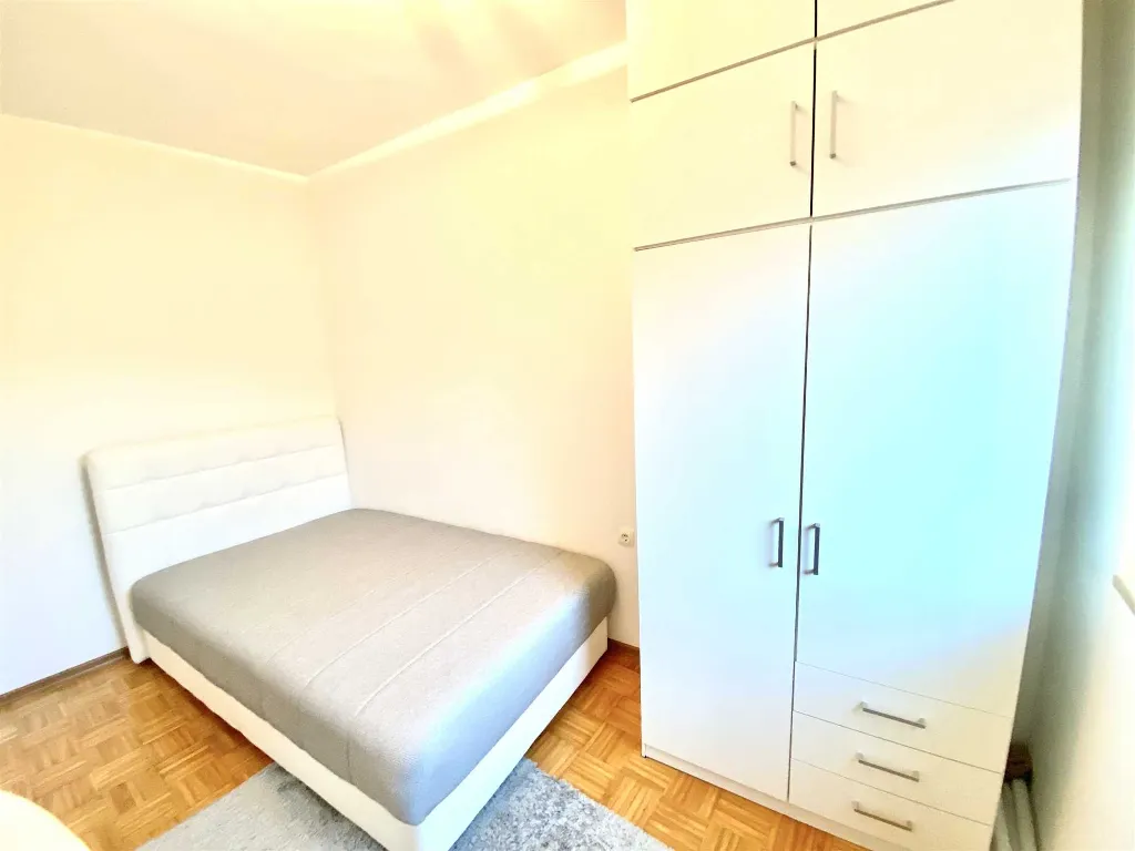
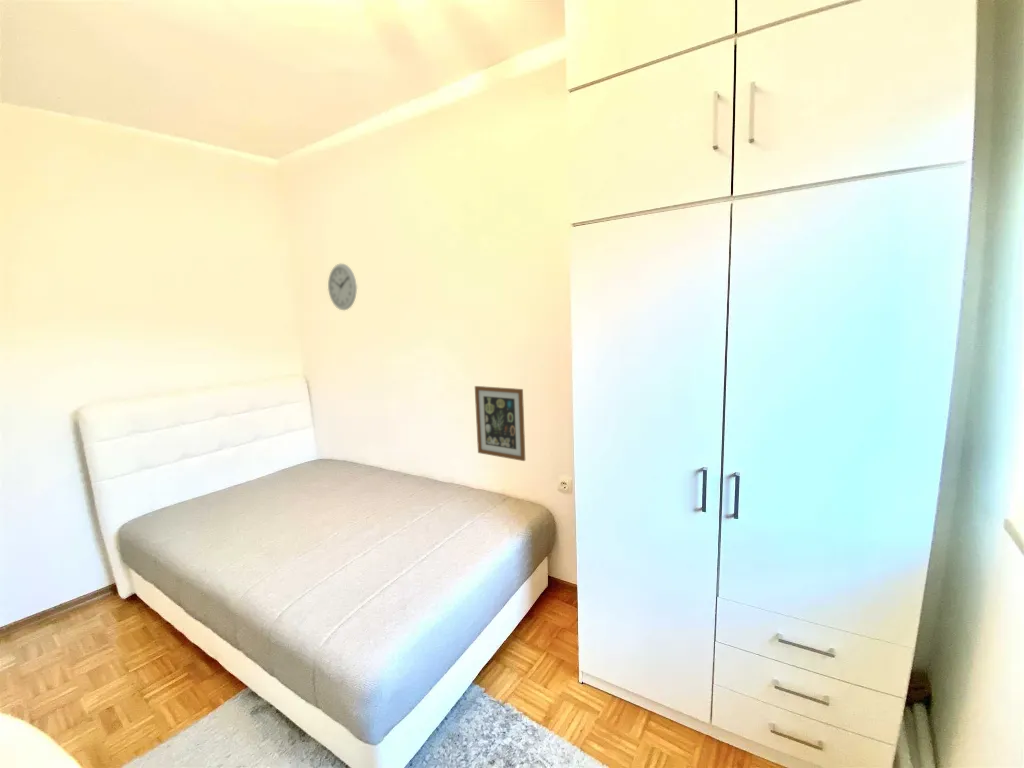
+ wall art [474,385,526,462]
+ wall clock [327,263,358,311]
